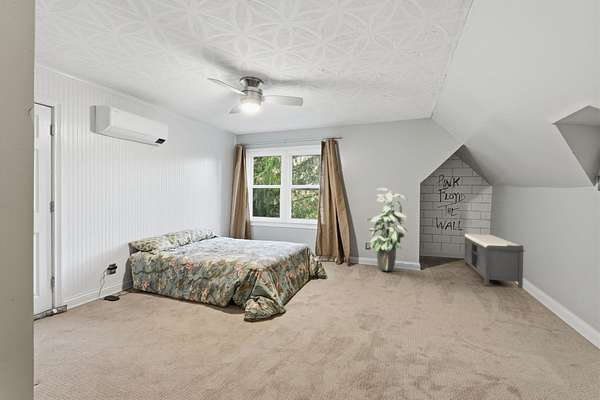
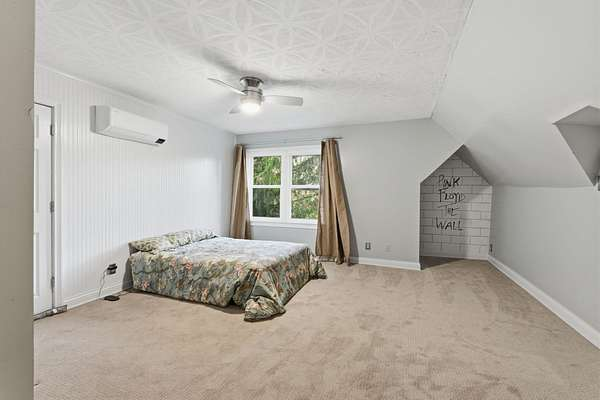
- indoor plant [365,187,409,272]
- bench [463,233,526,289]
